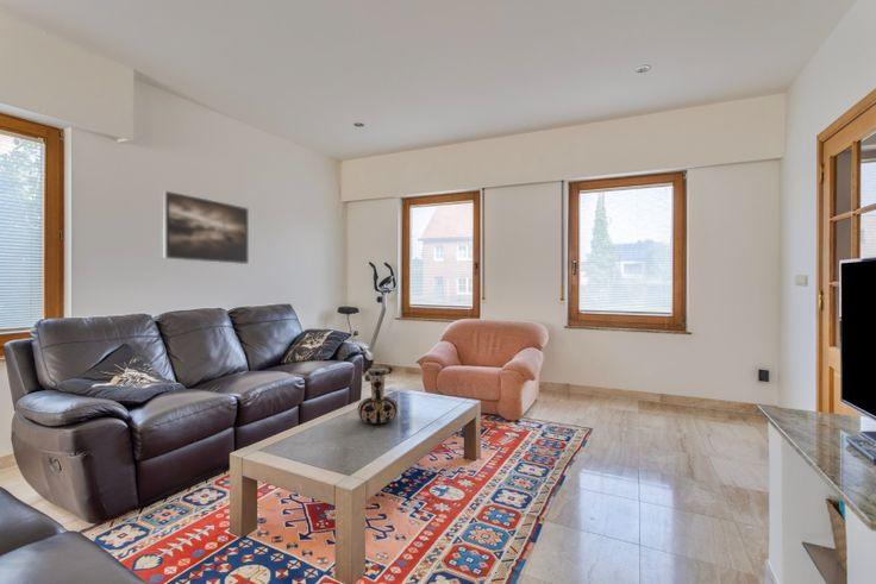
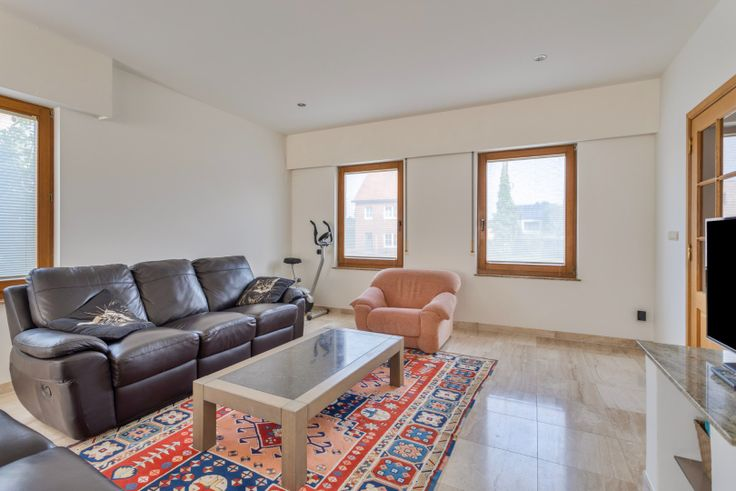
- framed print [162,189,250,265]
- vase [356,366,399,425]
